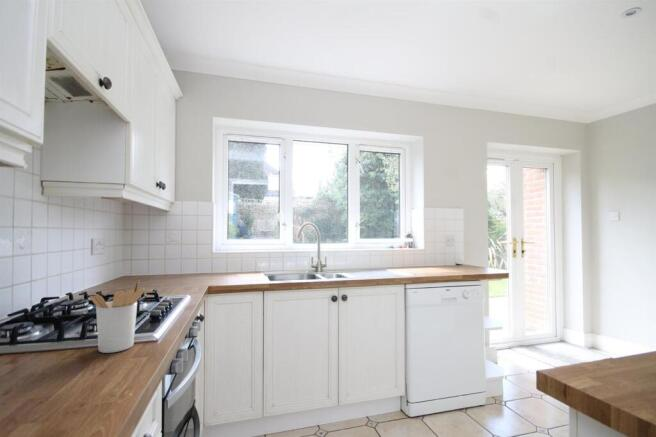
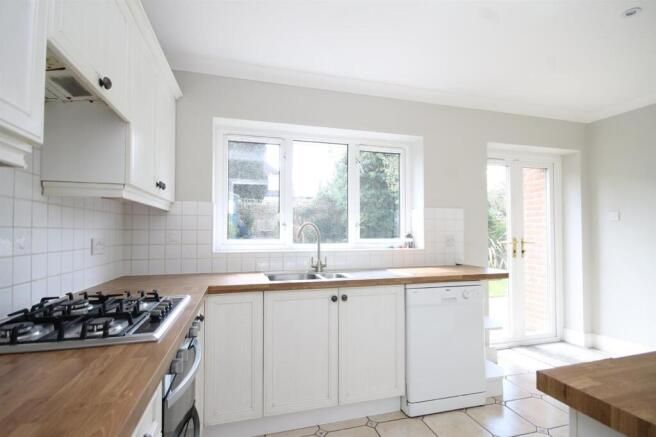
- utensil holder [89,279,146,354]
